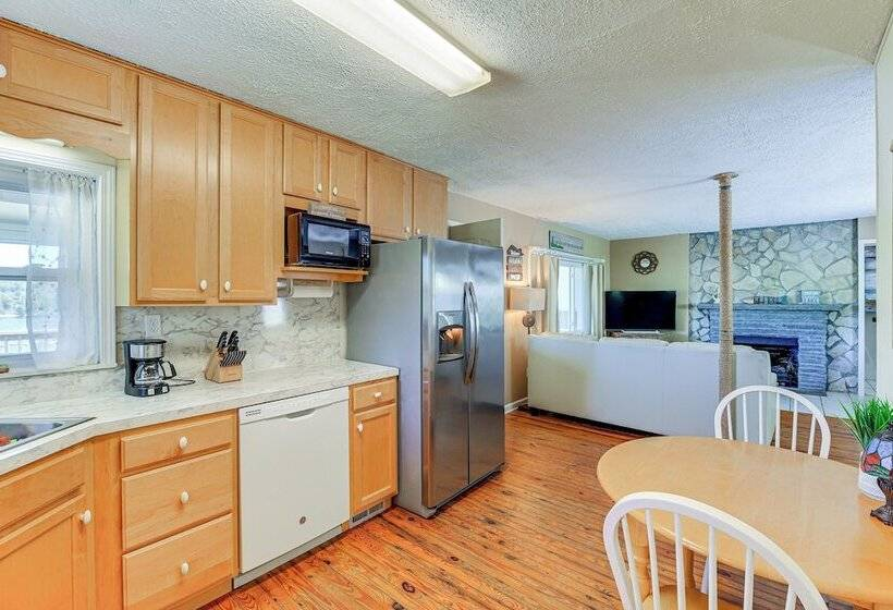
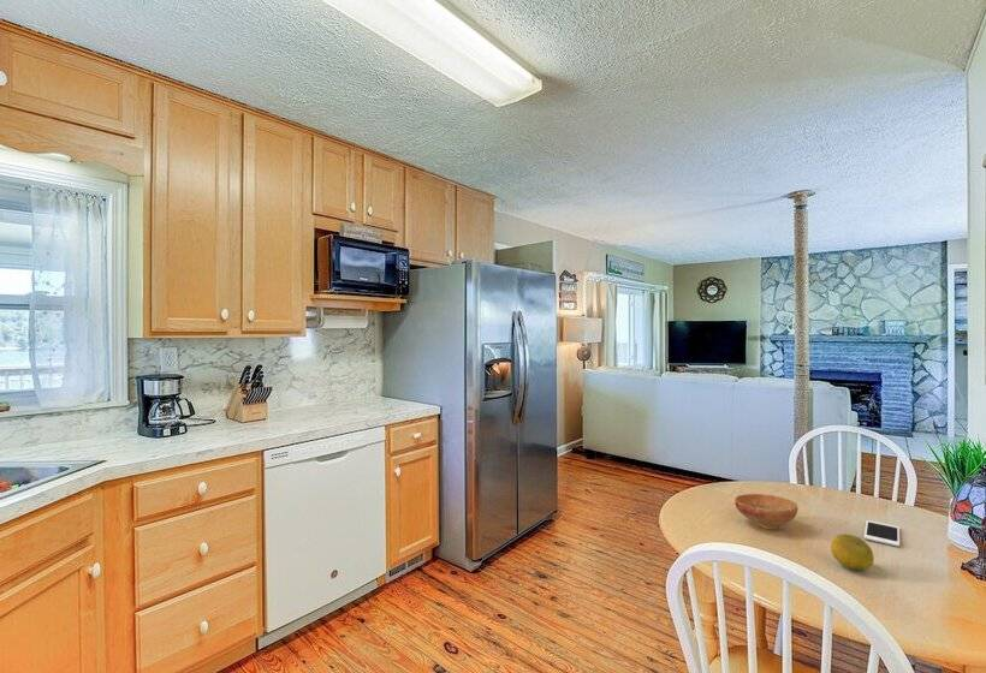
+ fruit [830,532,875,571]
+ bowl [733,493,798,530]
+ cell phone [863,519,901,547]
